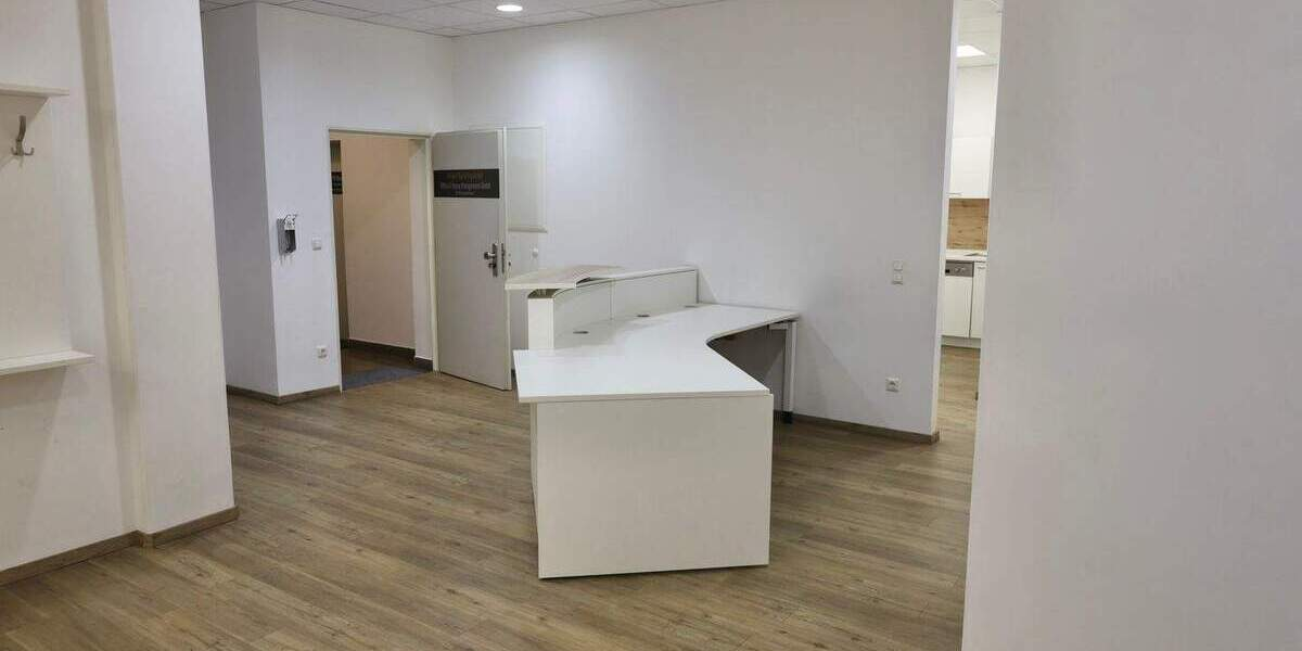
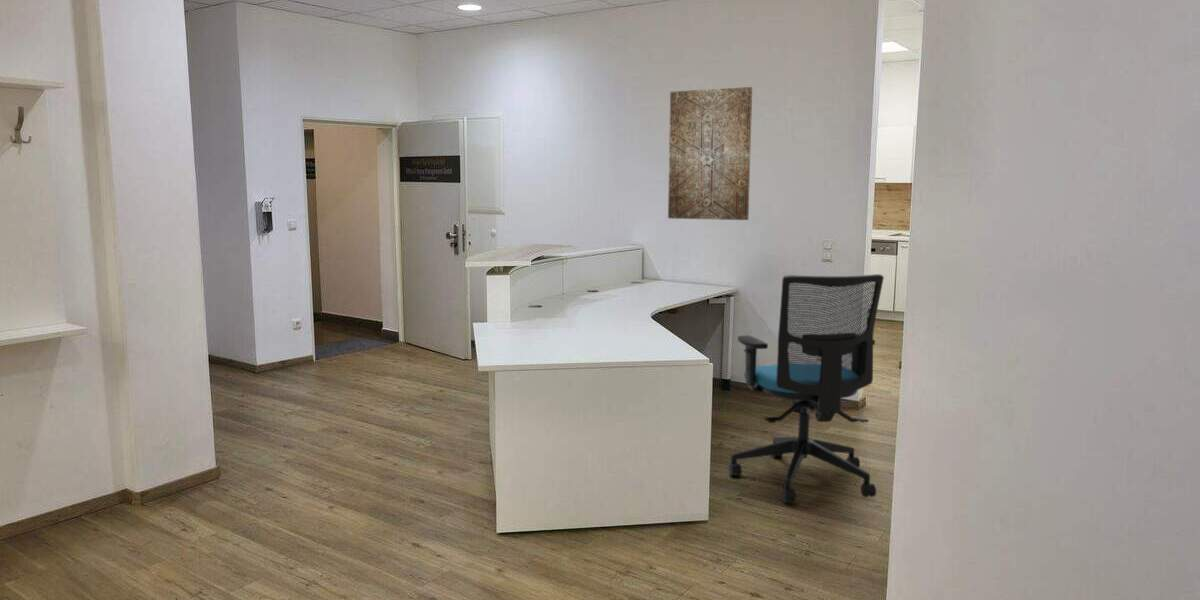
+ wall art [667,86,753,221]
+ office chair [728,273,885,504]
